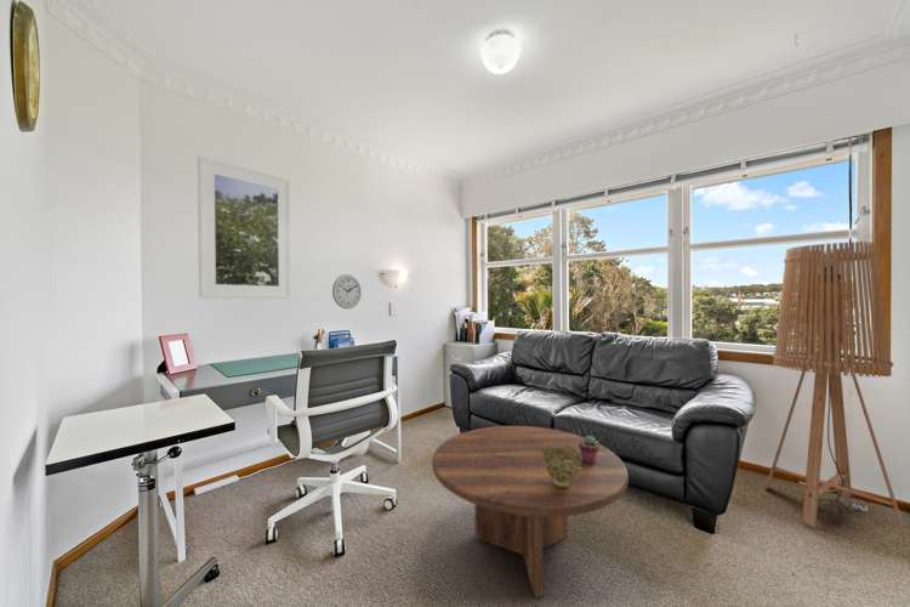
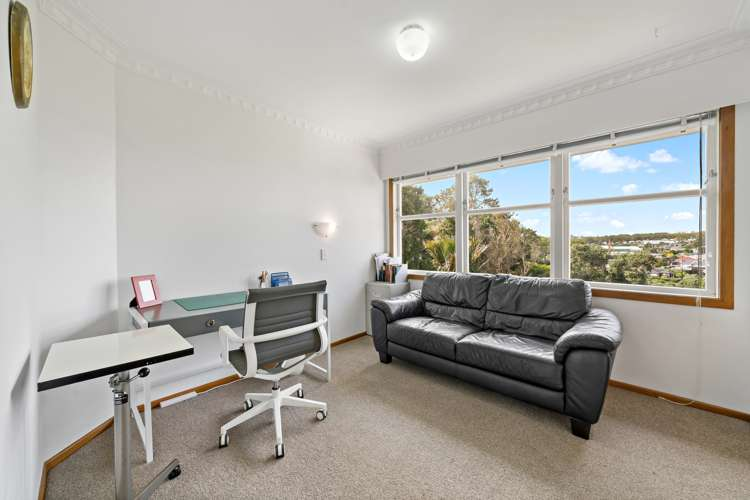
- floor lamp [764,240,908,540]
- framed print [197,155,292,300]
- potted succulent [579,435,599,464]
- wall clock [331,273,363,310]
- decorative bowl [542,444,581,488]
- coffee table [431,425,630,599]
